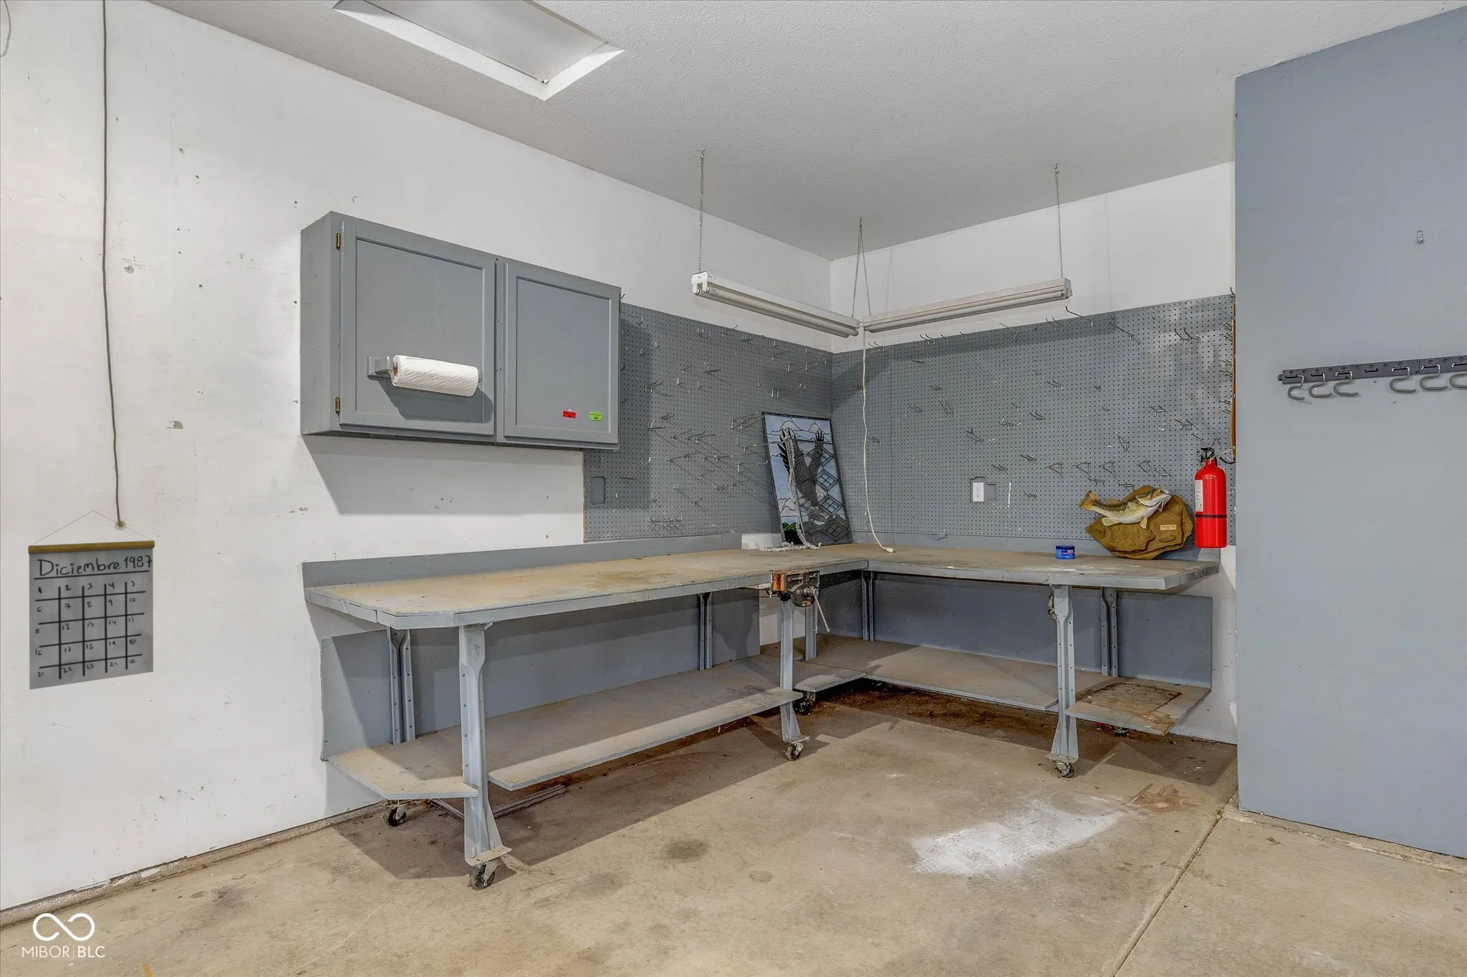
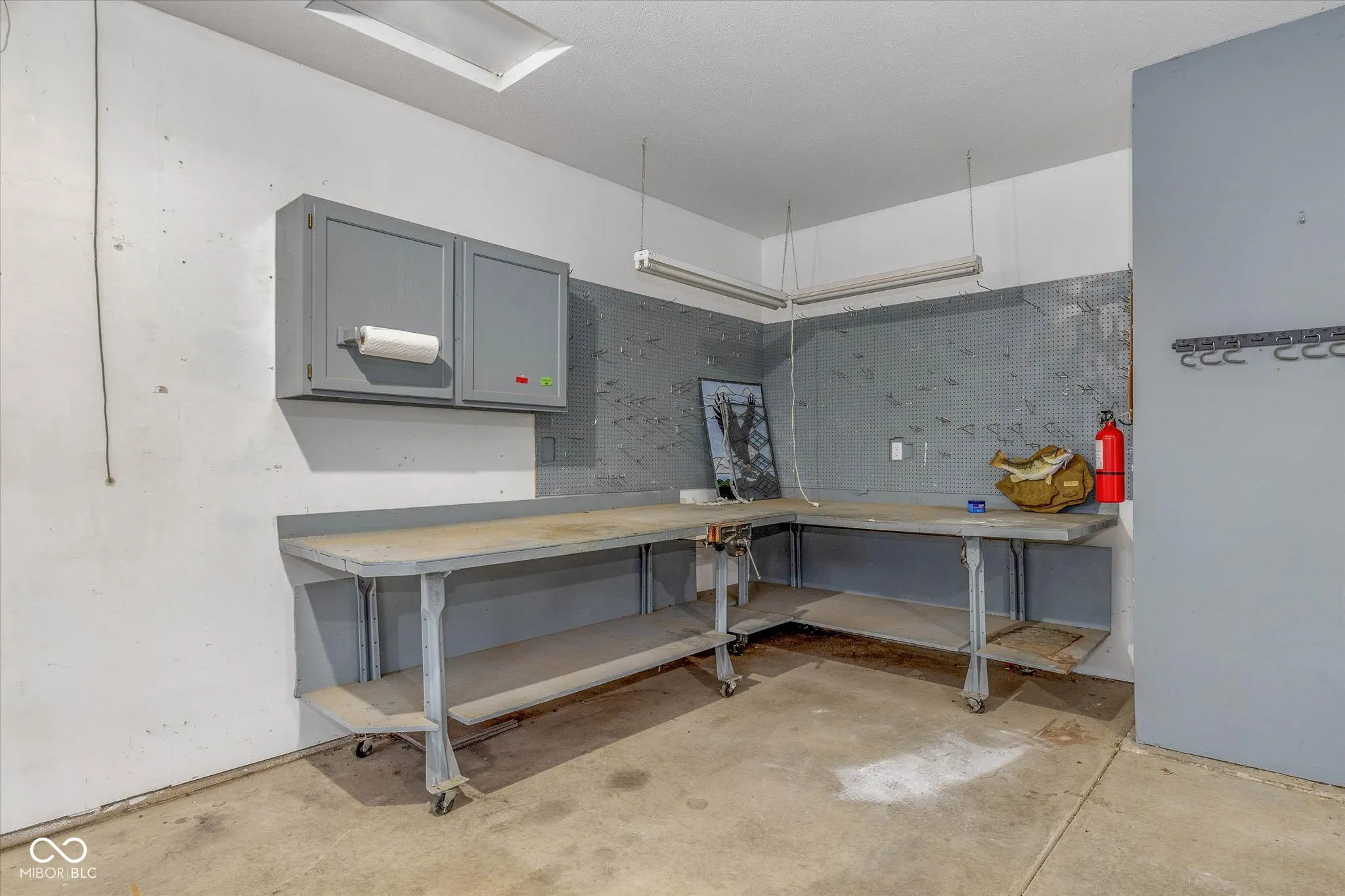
- calendar [27,510,156,690]
